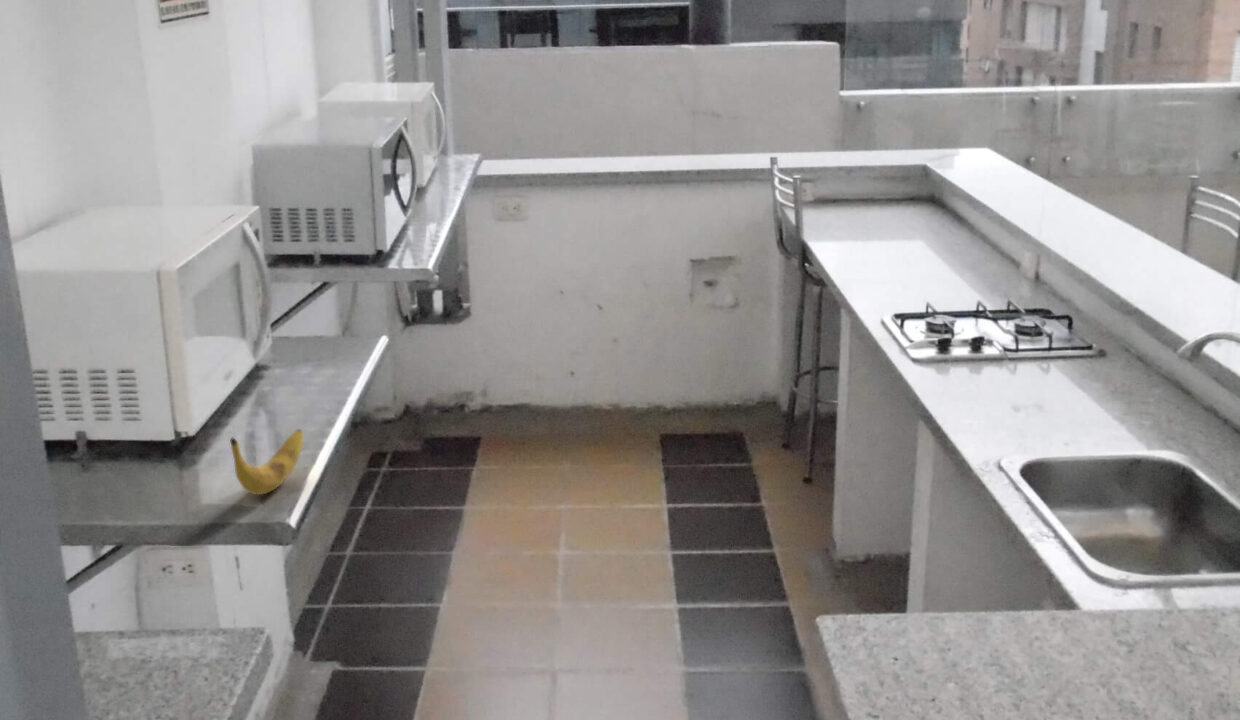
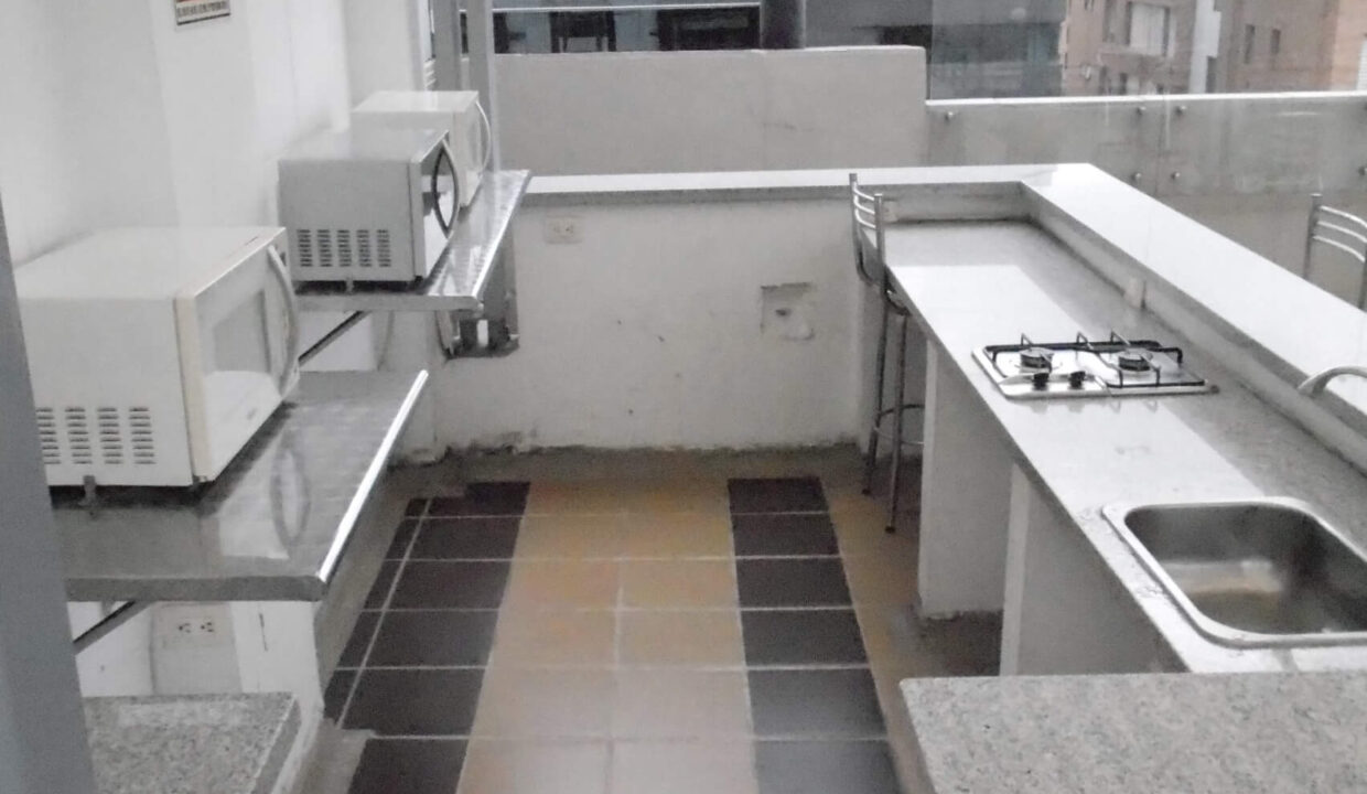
- banana [229,428,304,496]
